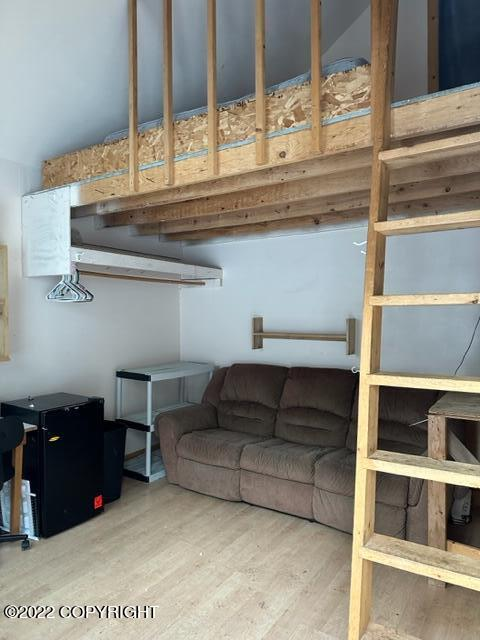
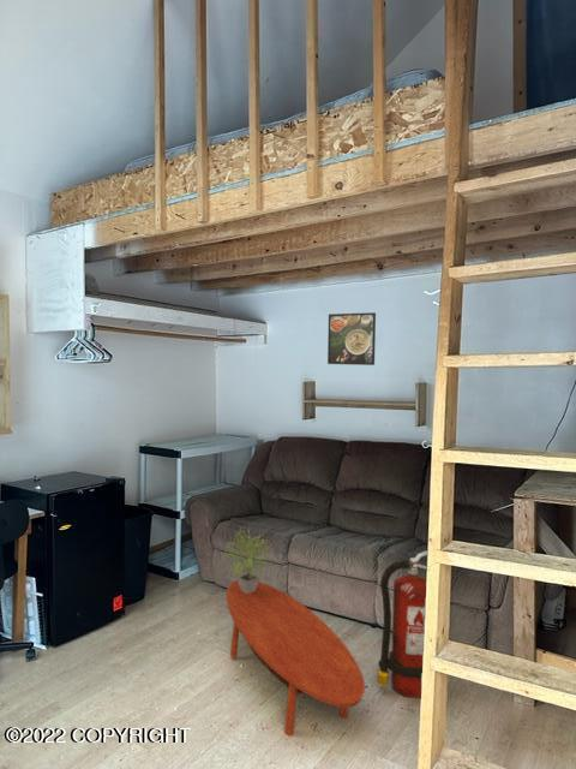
+ potted plant [222,527,274,594]
+ coffee table [226,579,366,738]
+ fire extinguisher [376,549,428,699]
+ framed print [326,311,377,366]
